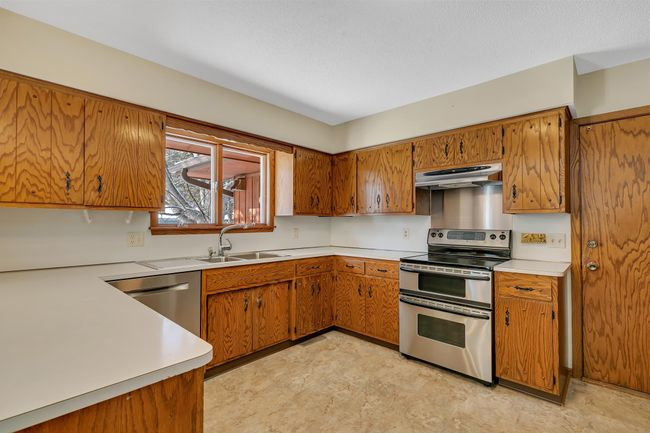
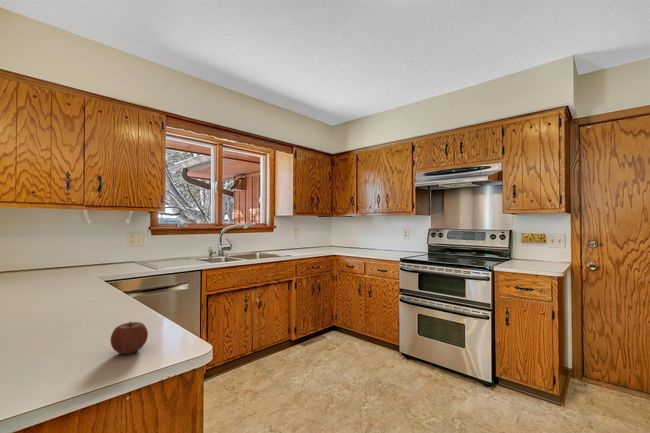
+ apple [109,321,149,355]
